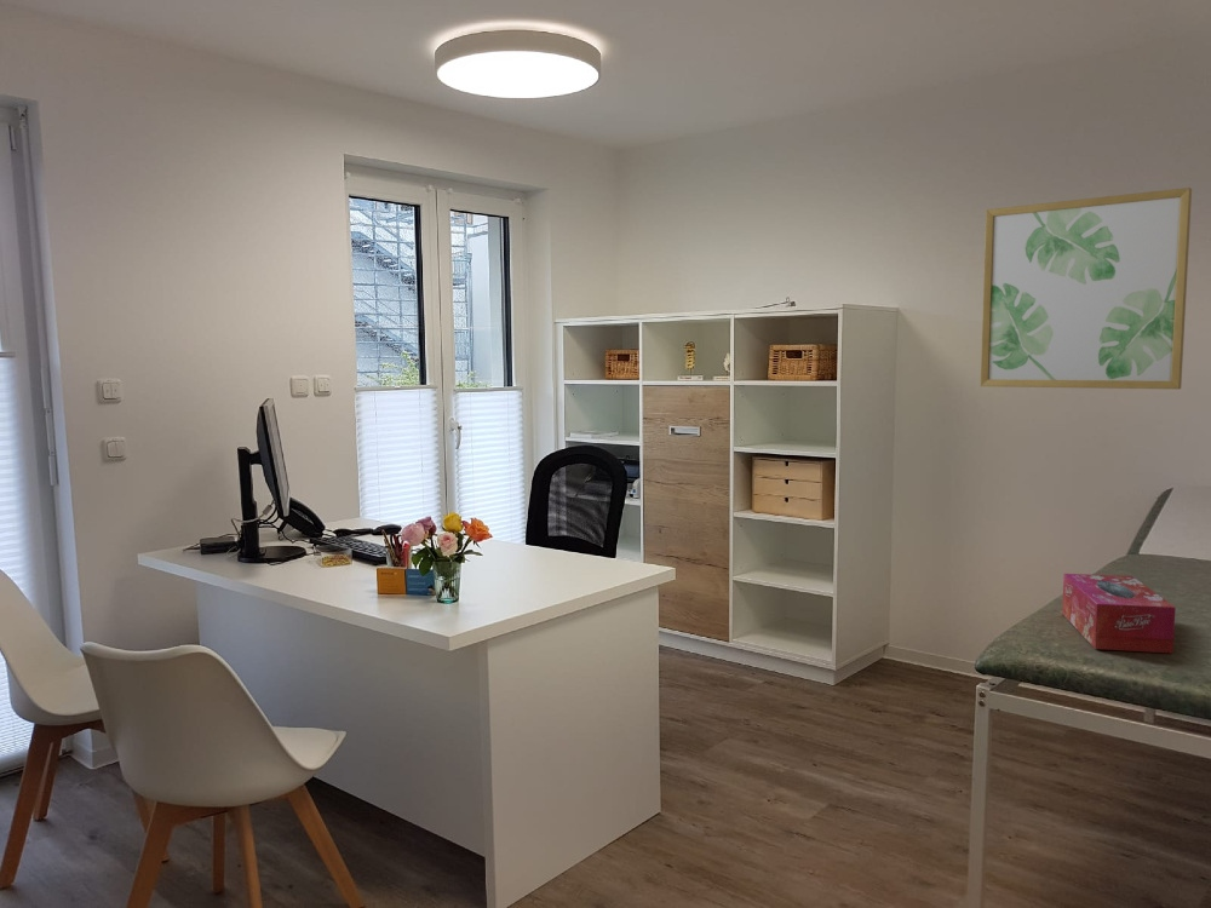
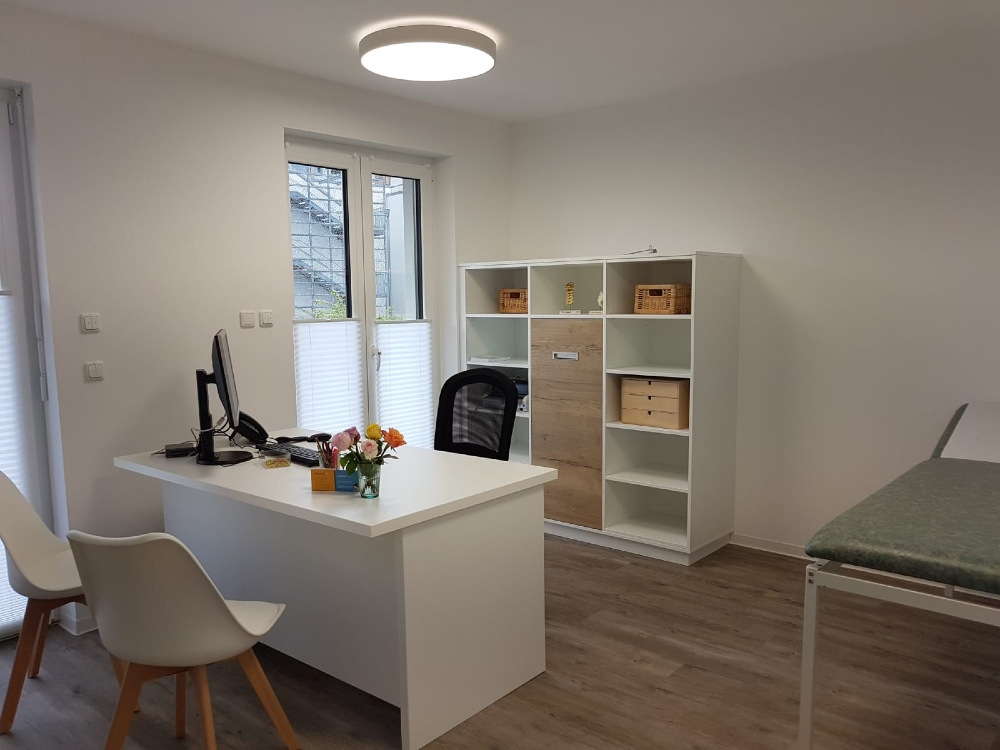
- wall art [980,186,1193,390]
- tissue box [1061,573,1177,655]
